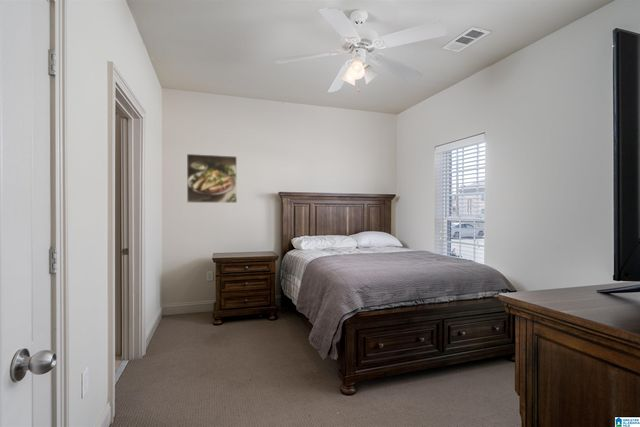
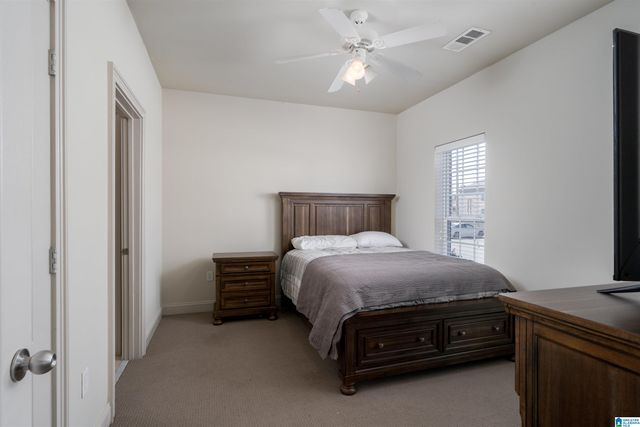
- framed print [186,153,238,204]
